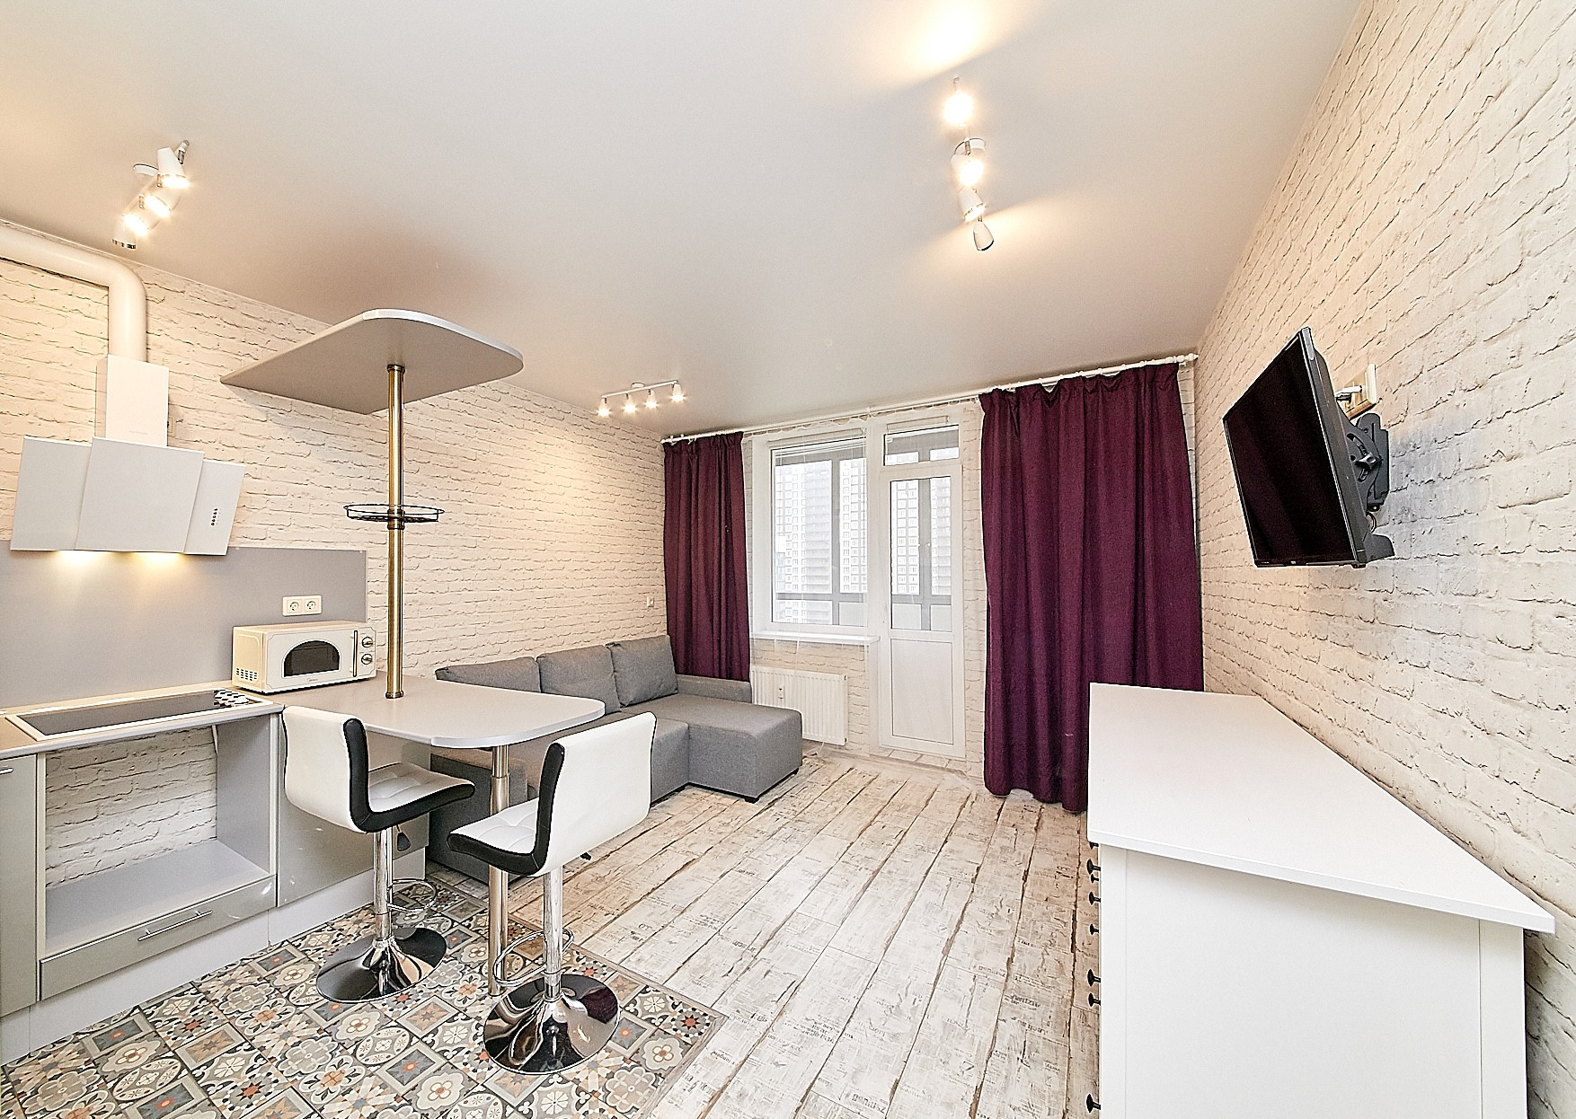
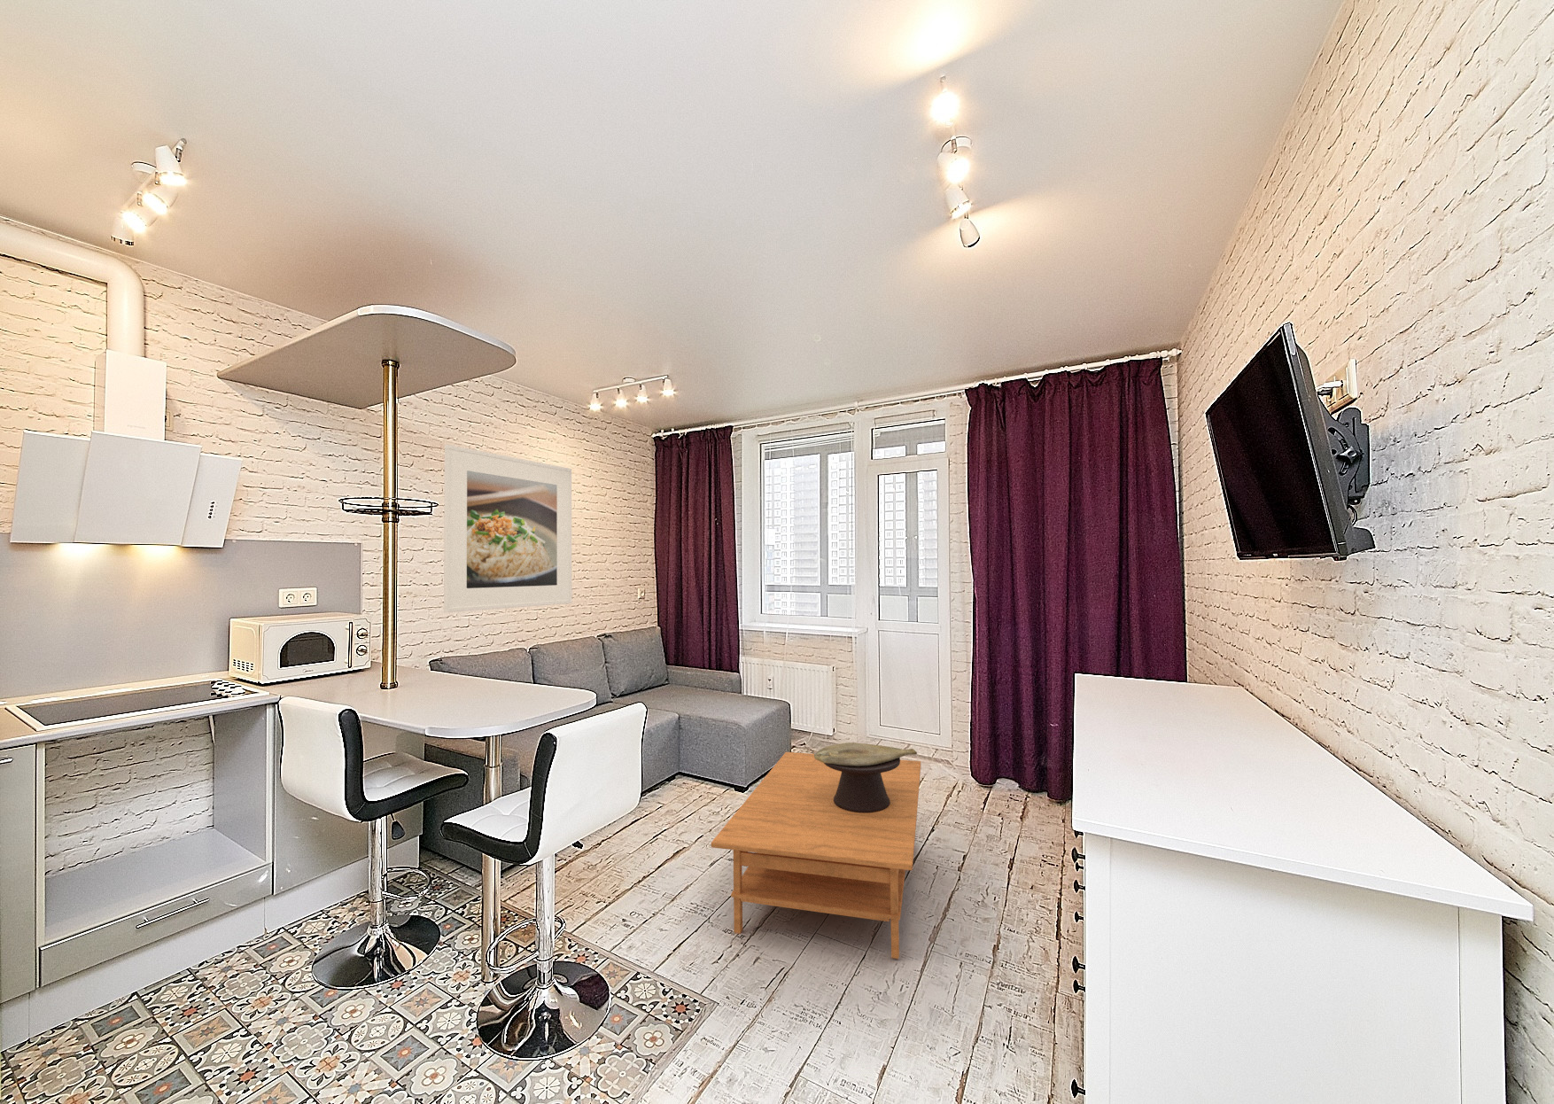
+ coffee table [711,752,921,959]
+ decorative bowl [813,742,917,812]
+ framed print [443,444,572,613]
